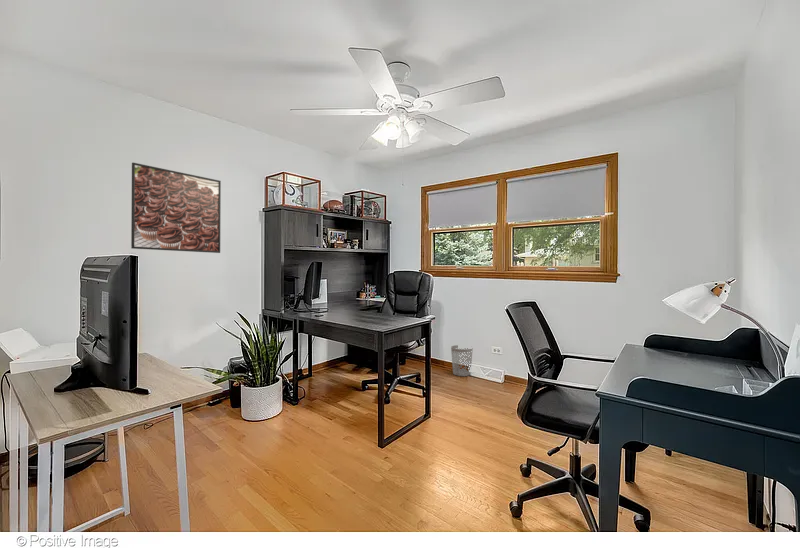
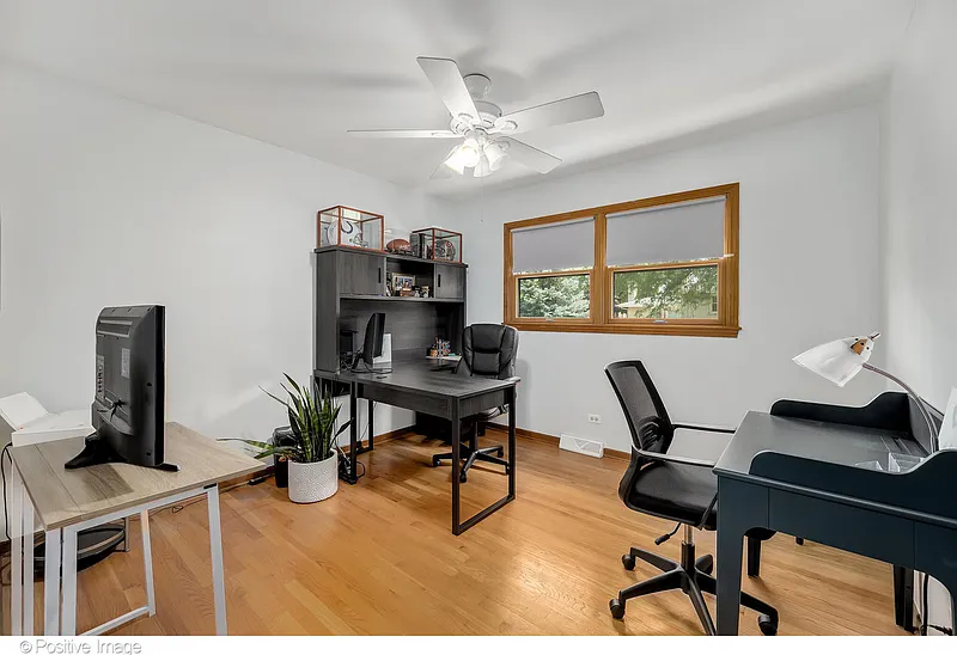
- wastebasket [450,344,474,377]
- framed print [130,162,222,254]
